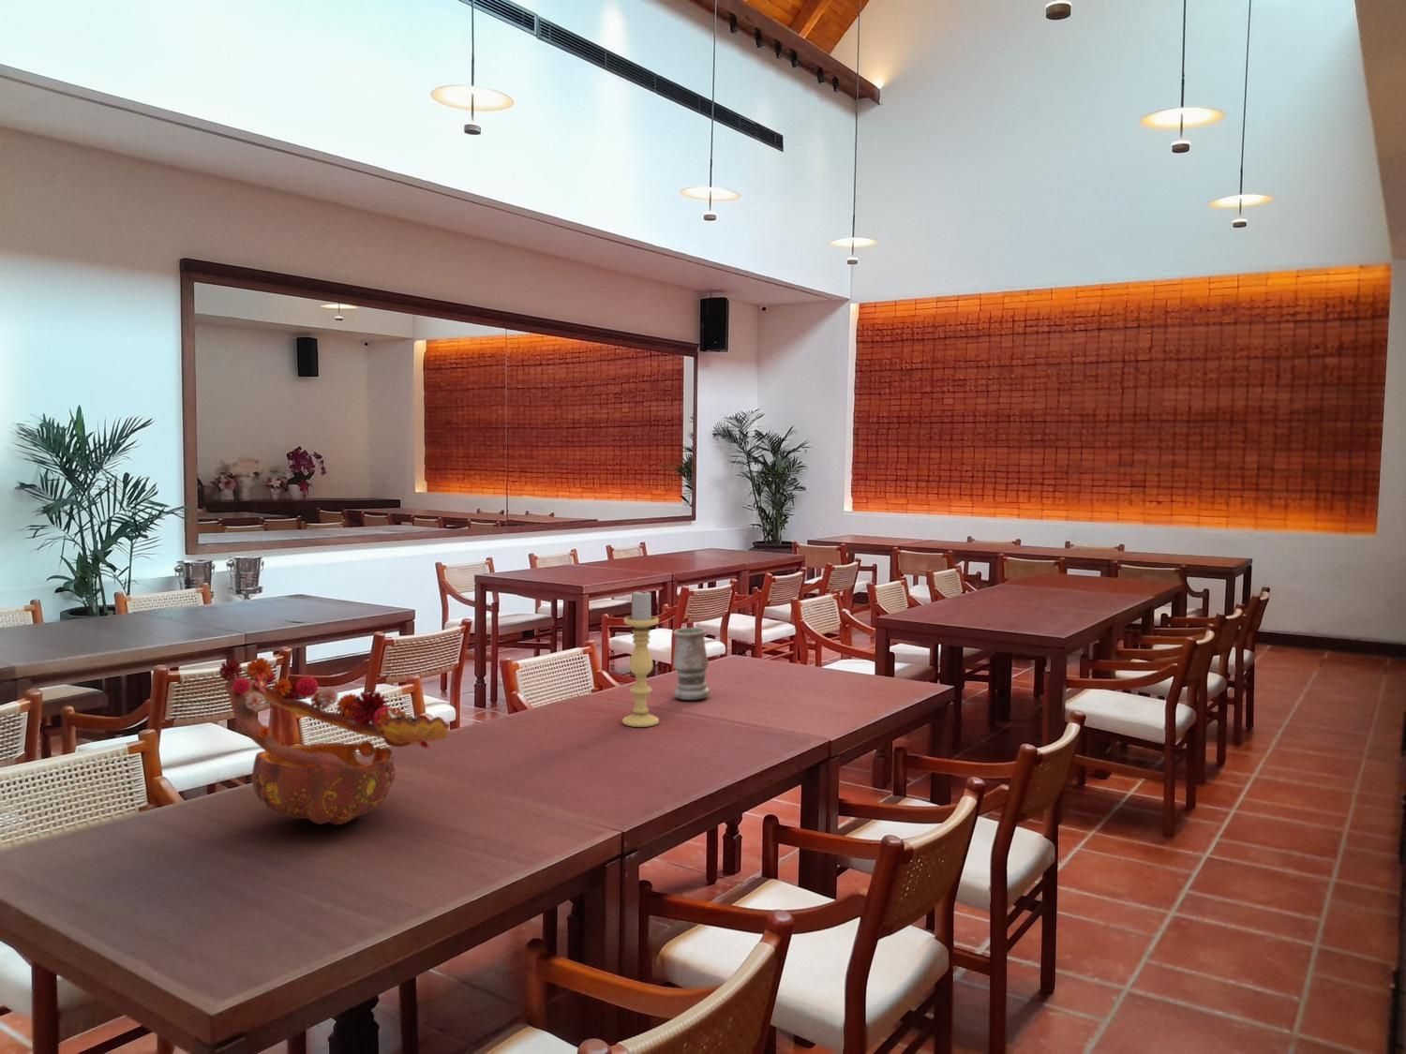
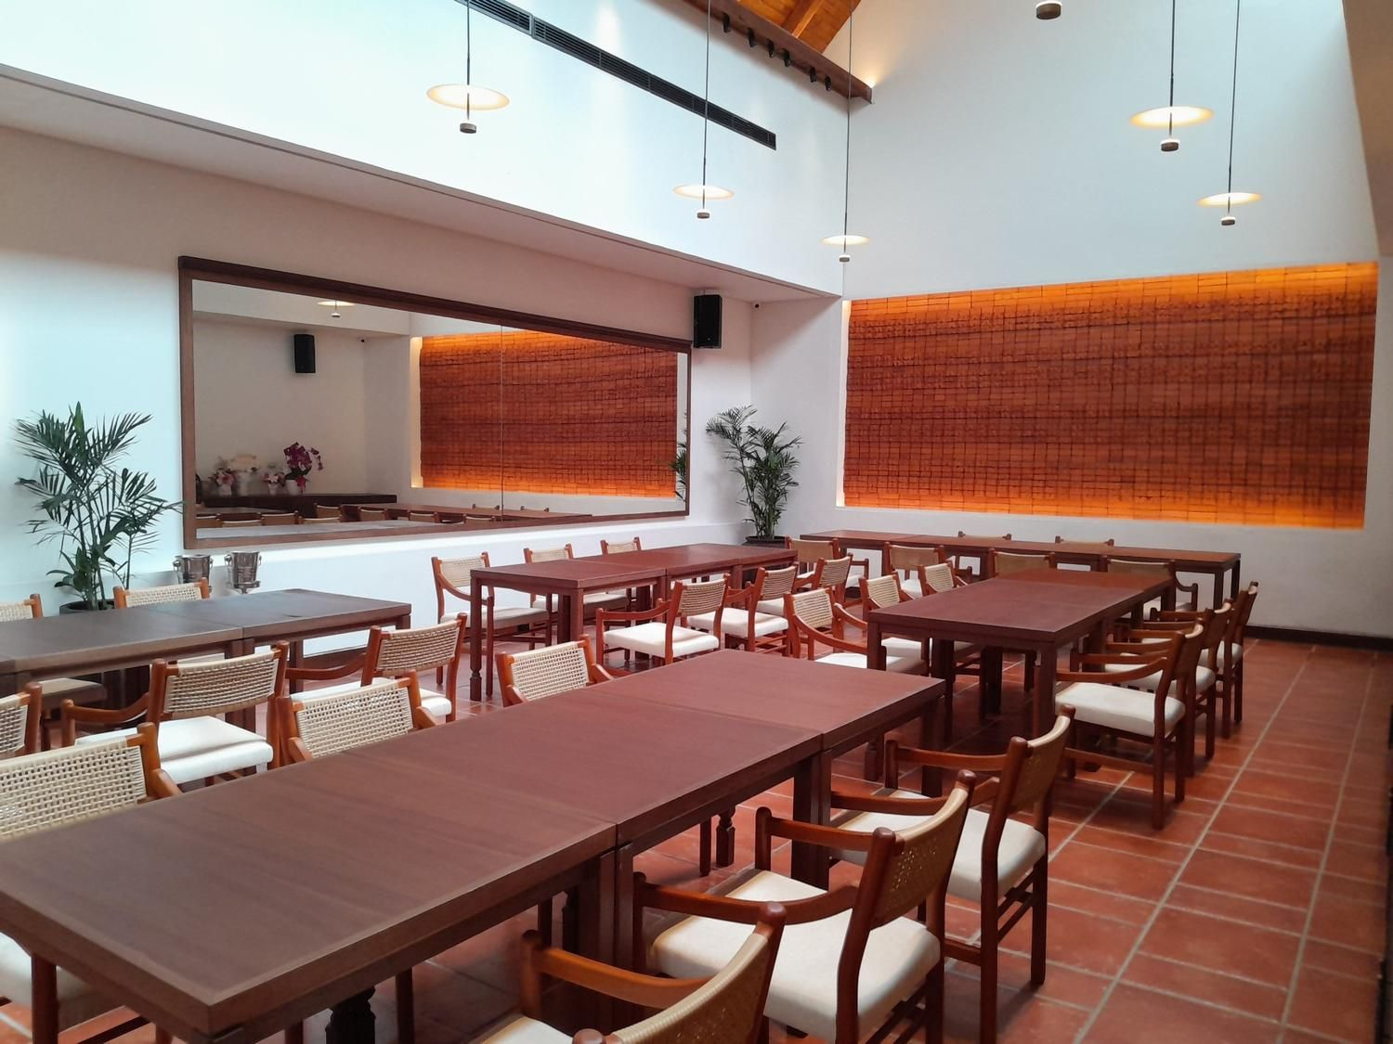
- candle holder [621,588,660,728]
- flower arrangement [218,657,451,826]
- vase [672,627,711,701]
